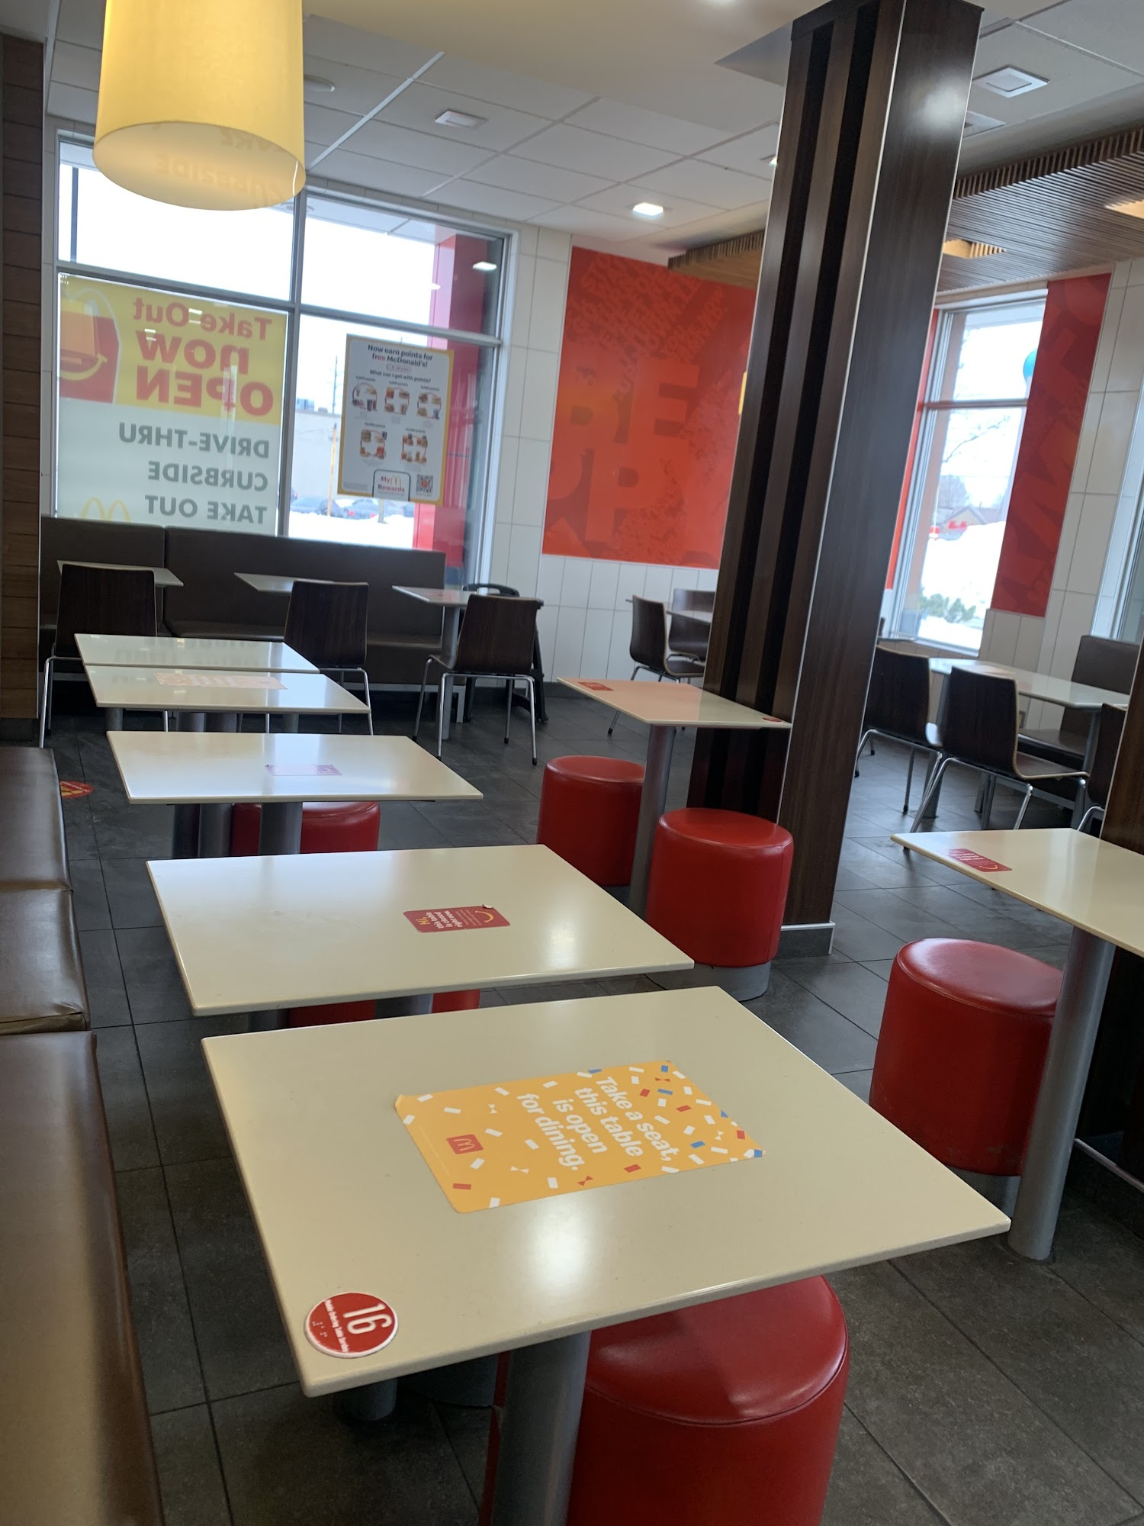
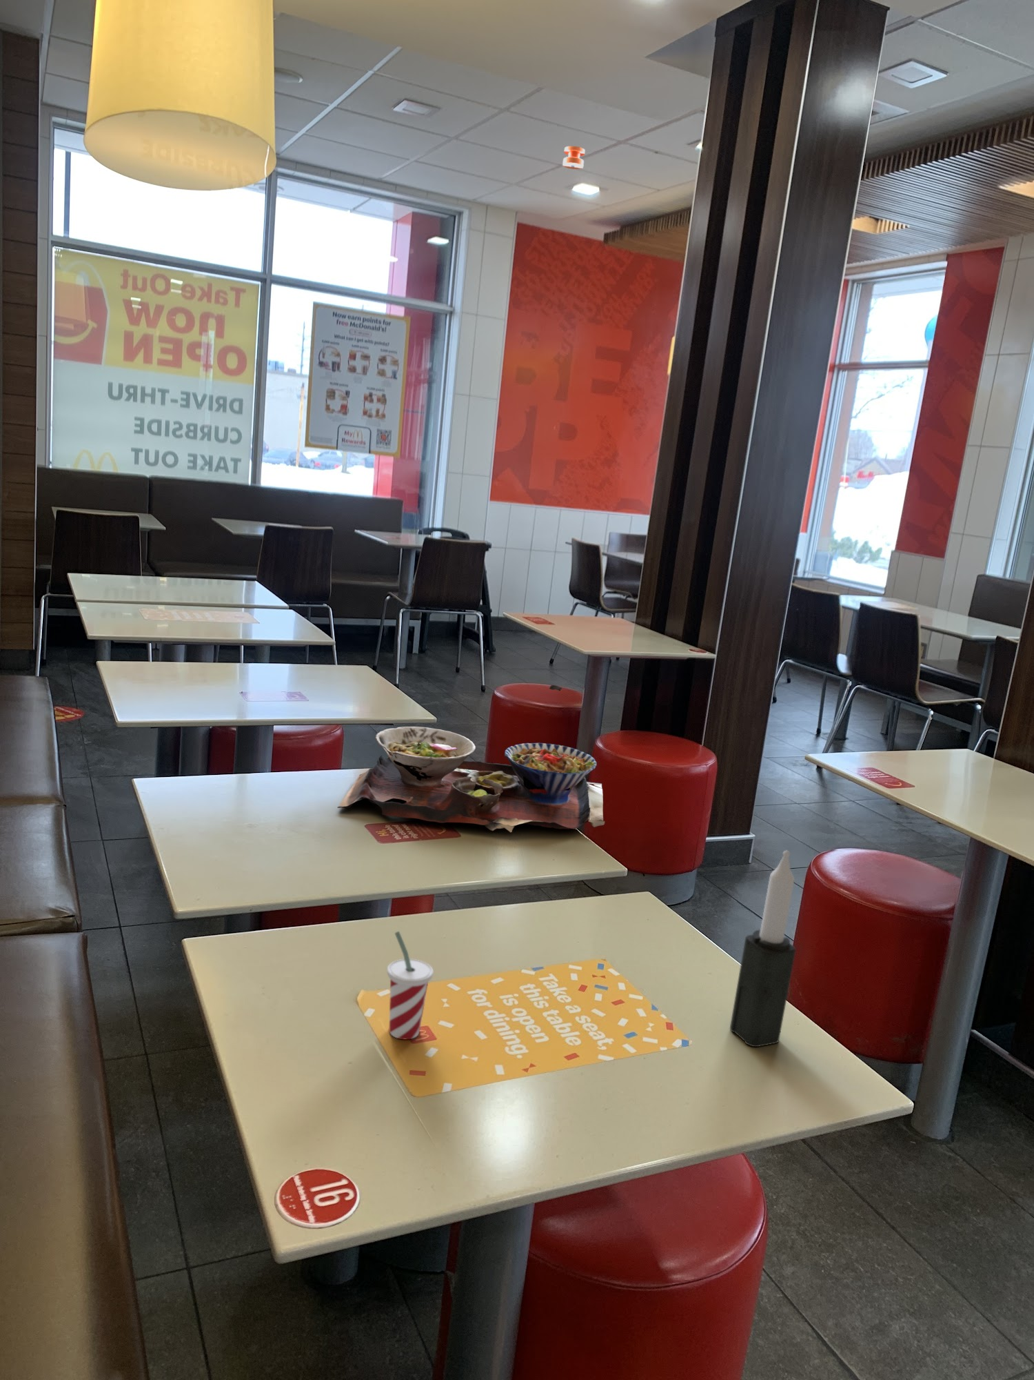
+ food tray [337,685,605,832]
+ candle [729,850,796,1047]
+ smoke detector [562,146,585,170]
+ beverage cup [387,931,434,1041]
